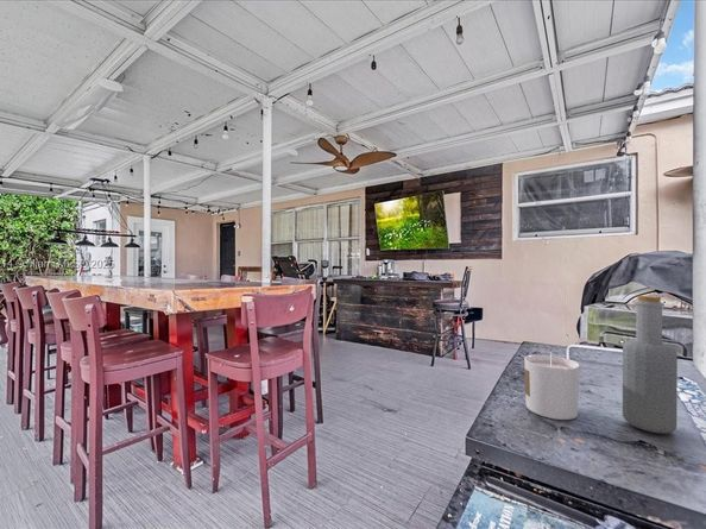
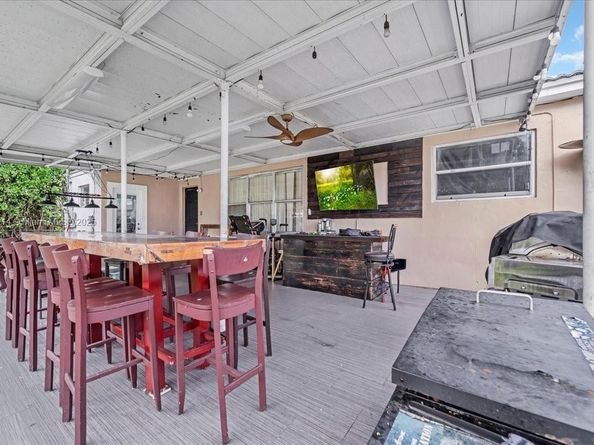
- candle [523,351,581,421]
- bottle [622,295,679,435]
